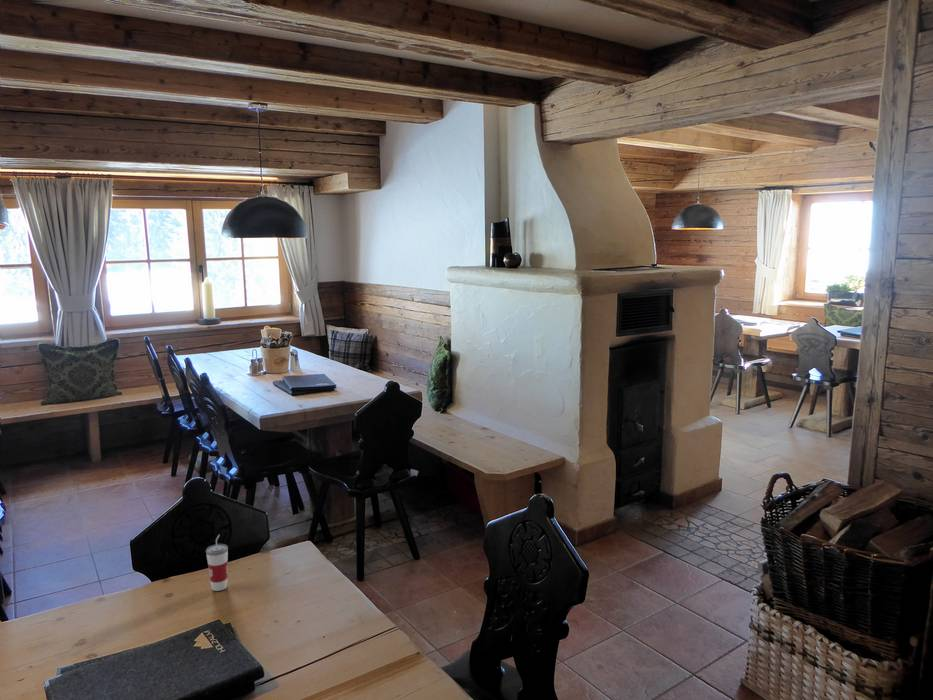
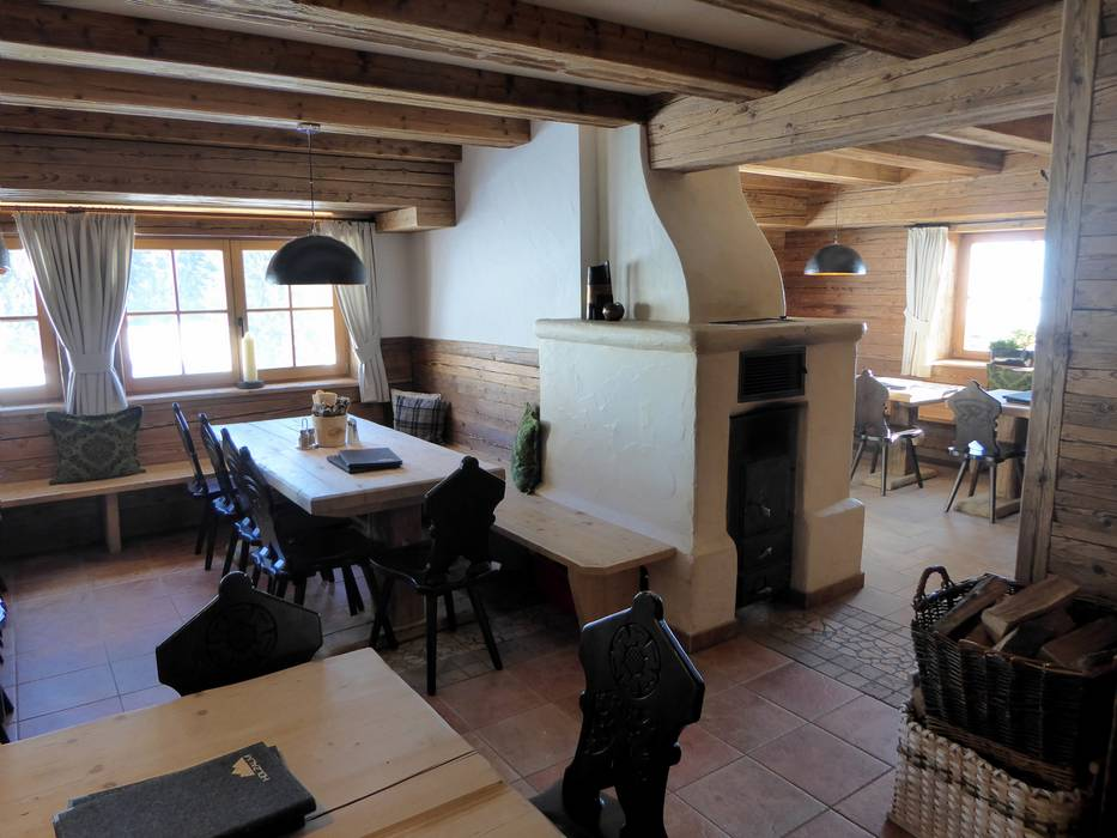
- cup [205,534,229,592]
